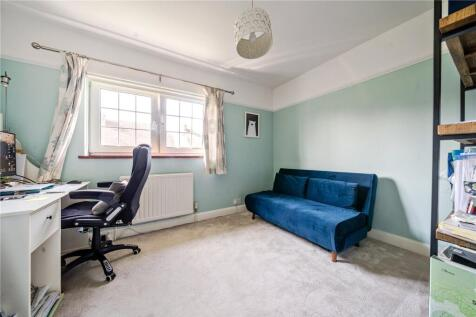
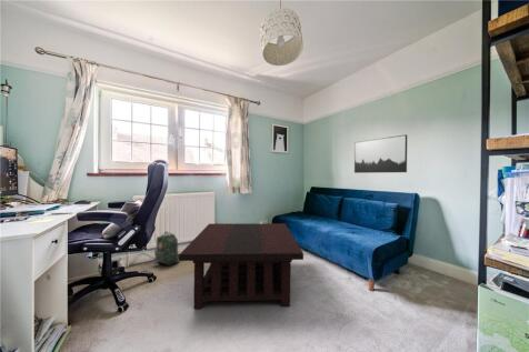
+ coffee table [179,222,305,310]
+ wall art [353,133,408,174]
+ backpack [141,230,180,272]
